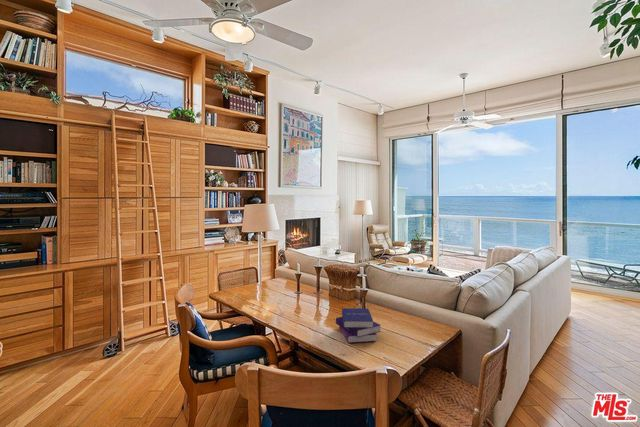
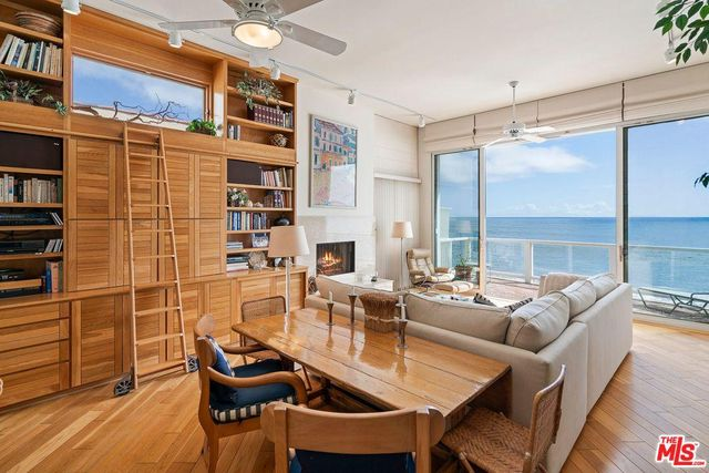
- book [335,307,382,344]
